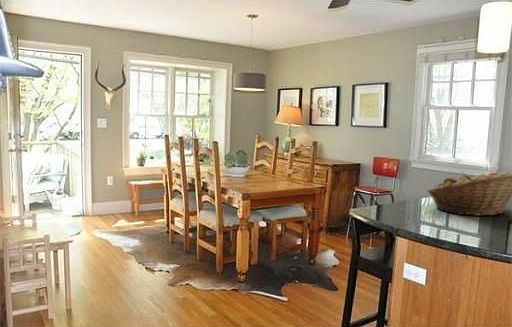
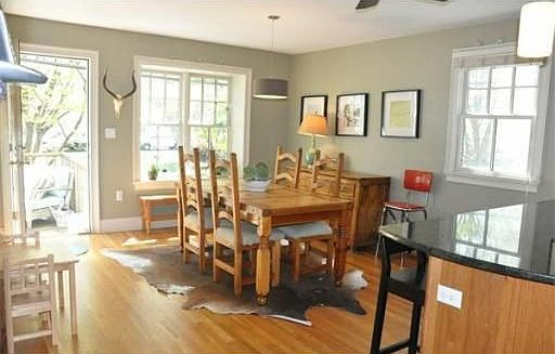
- fruit basket [426,171,512,217]
